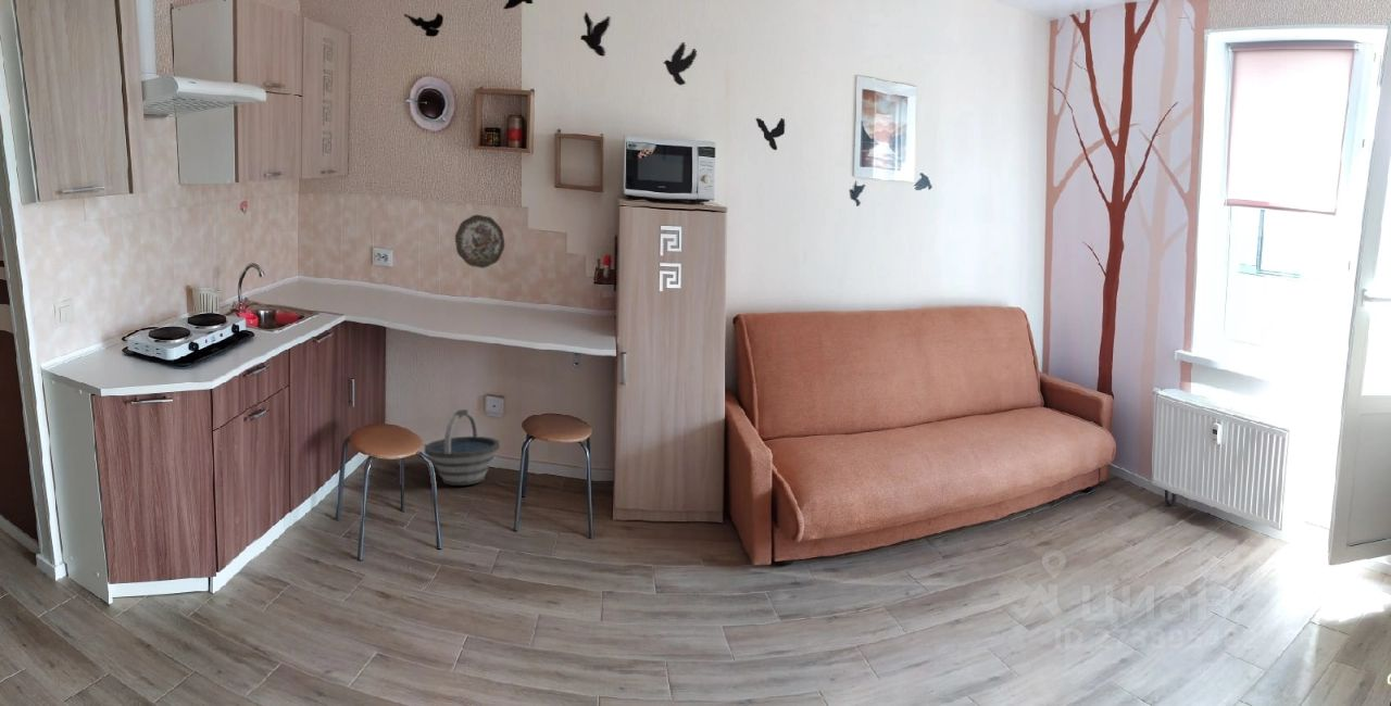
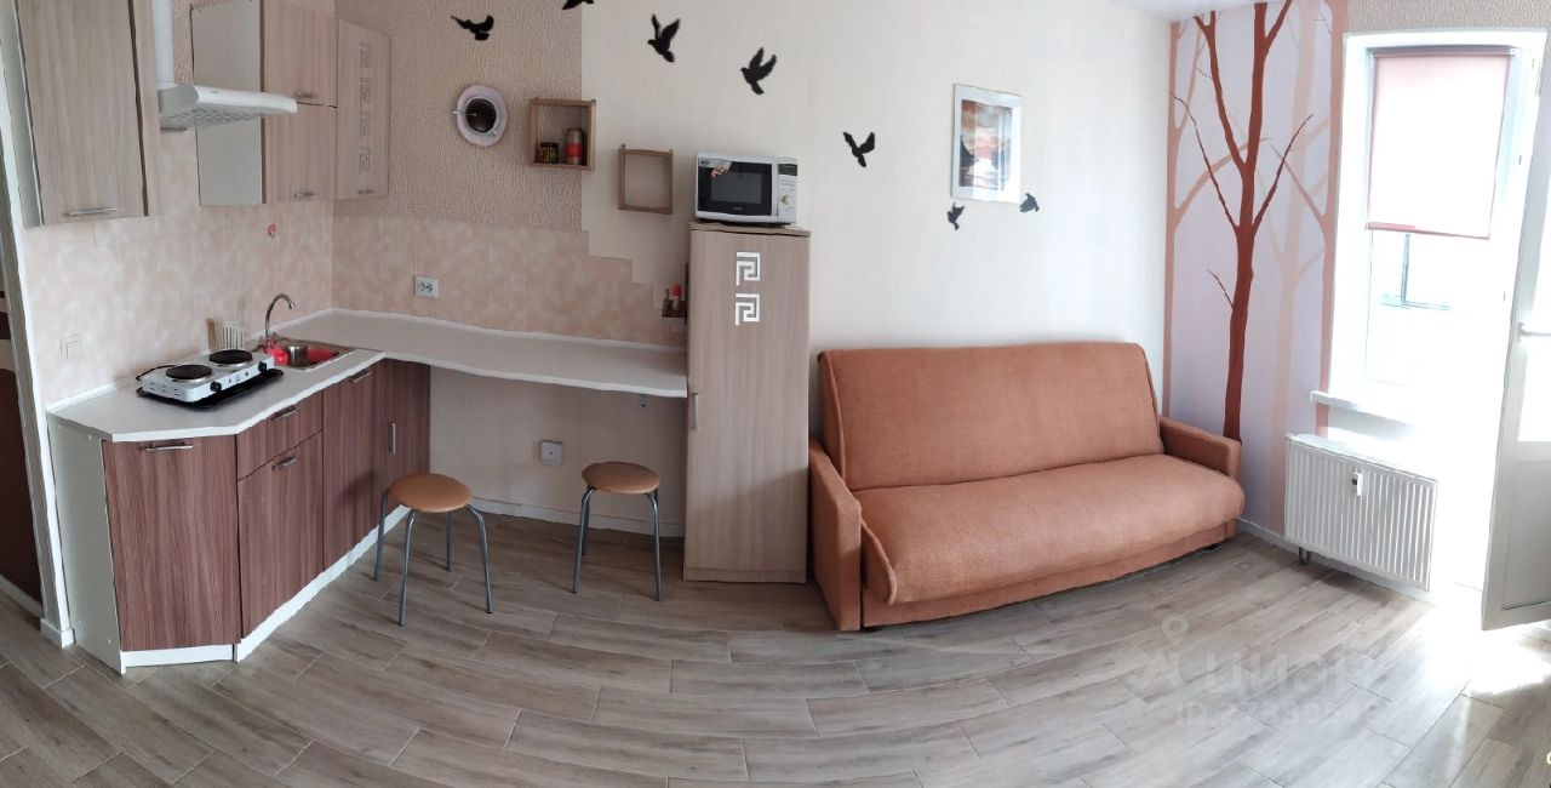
- bucket [424,408,501,487]
- decorative plate [454,214,505,269]
